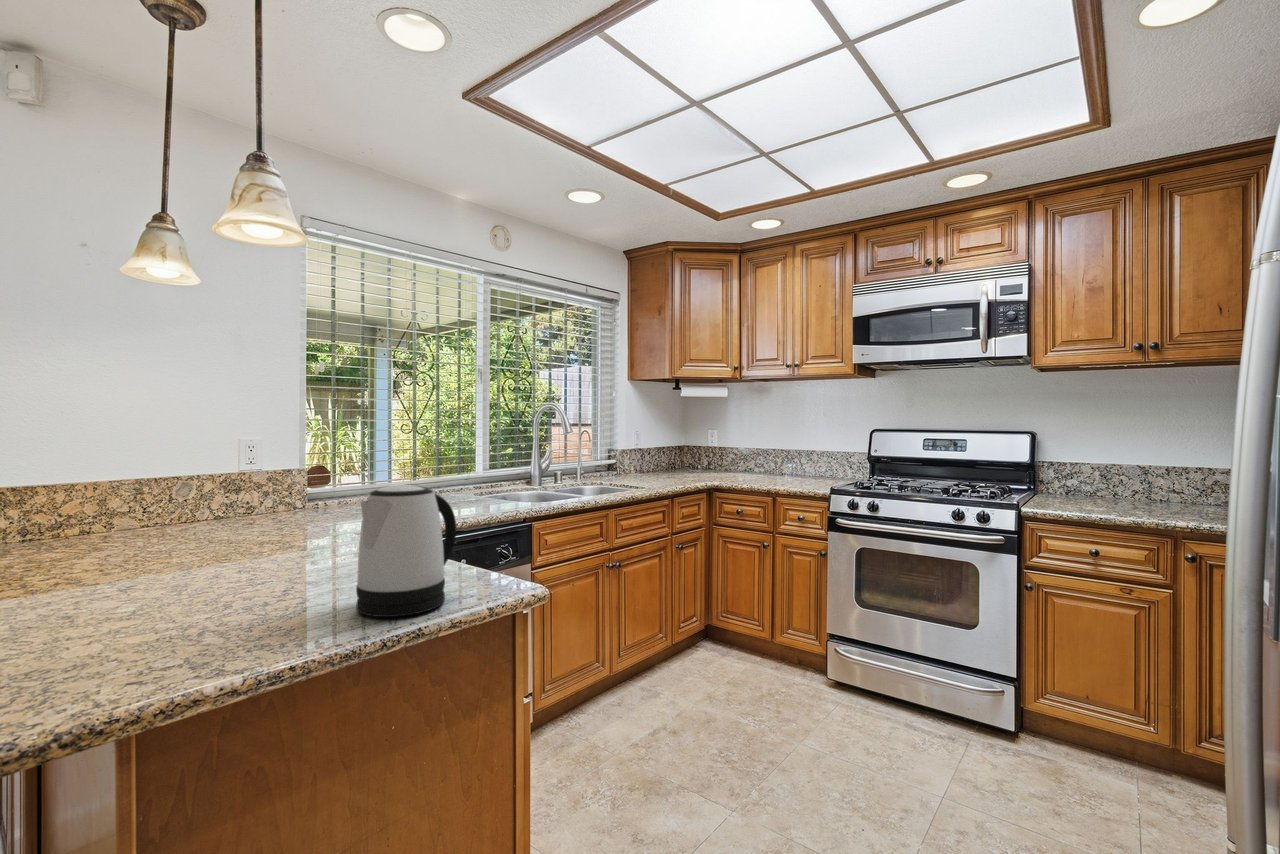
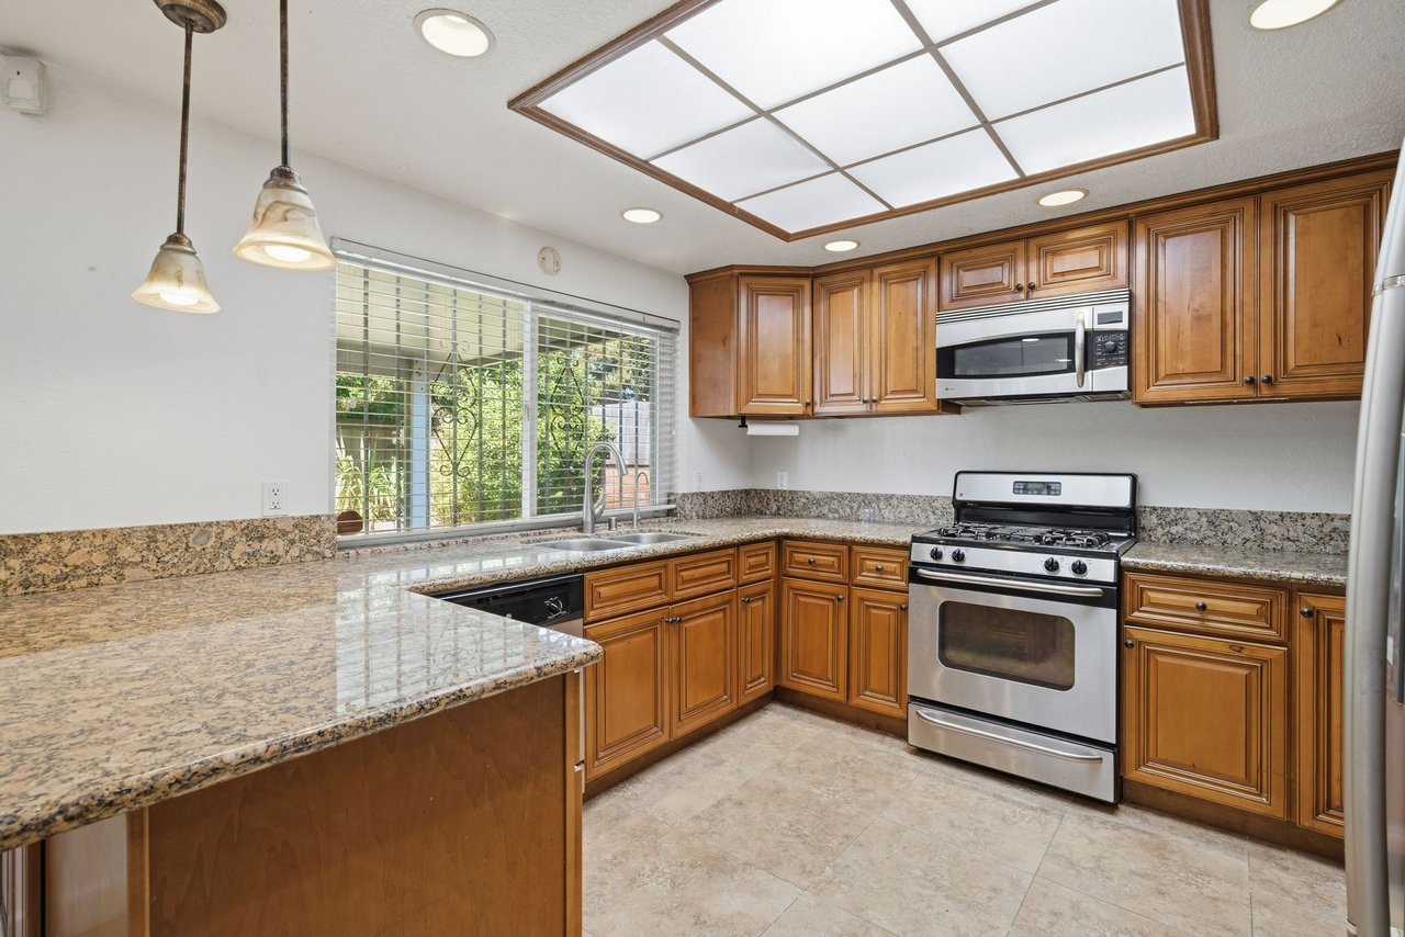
- kettle [355,484,457,618]
